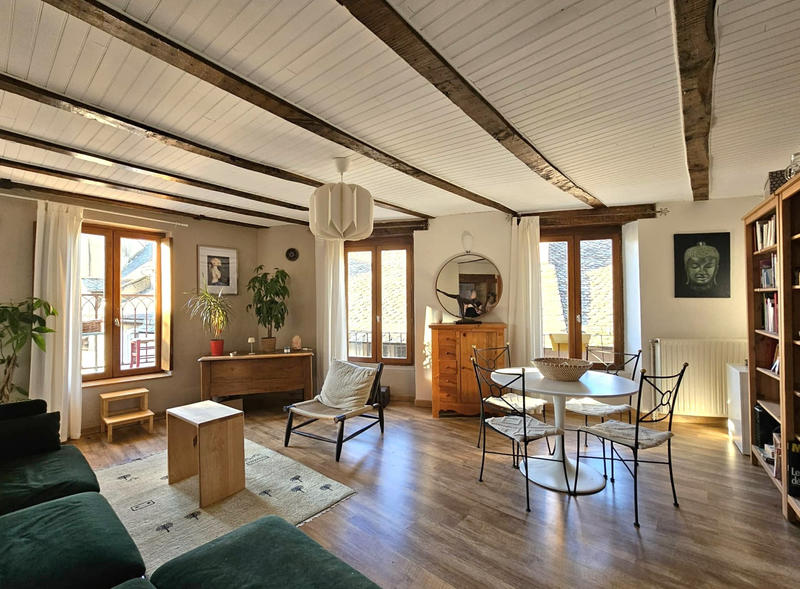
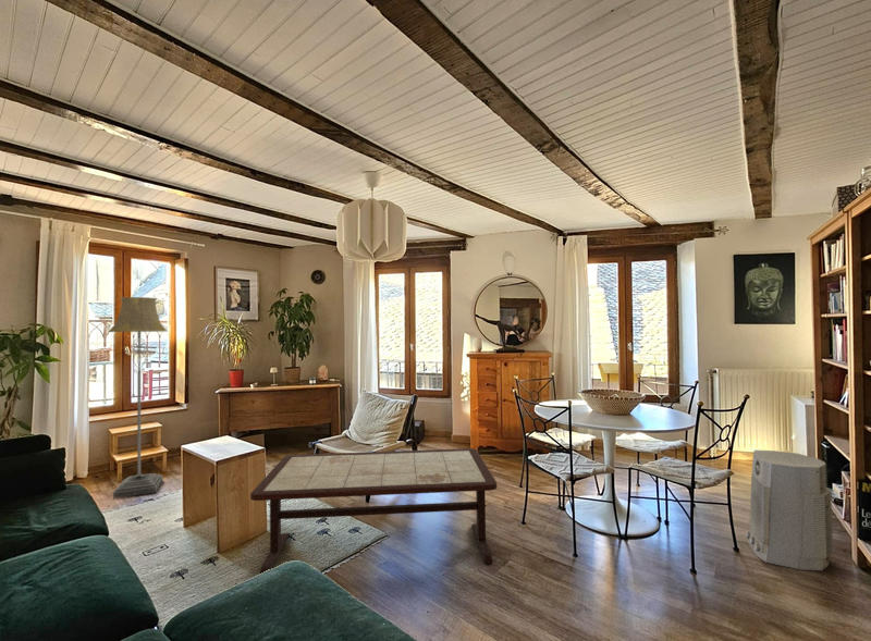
+ floor lamp [107,296,169,500]
+ coffee table [249,447,498,574]
+ air purifier [745,449,834,571]
